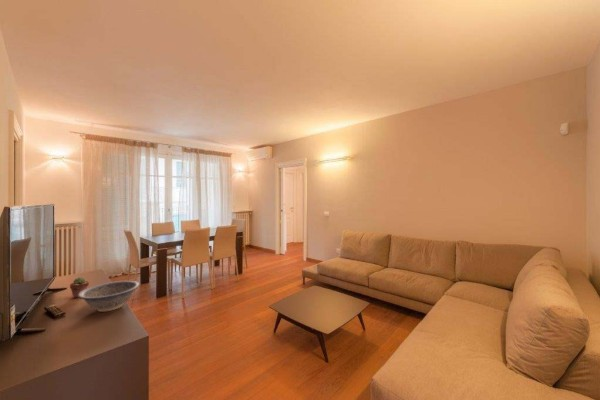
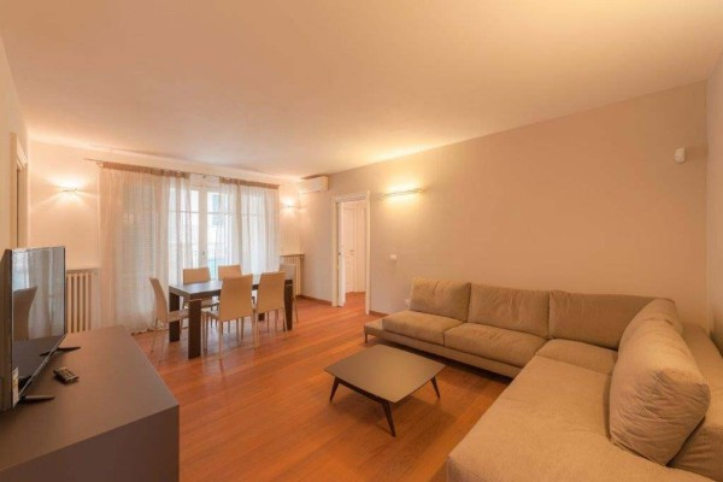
- decorative bowl [78,280,140,313]
- potted succulent [69,276,90,299]
